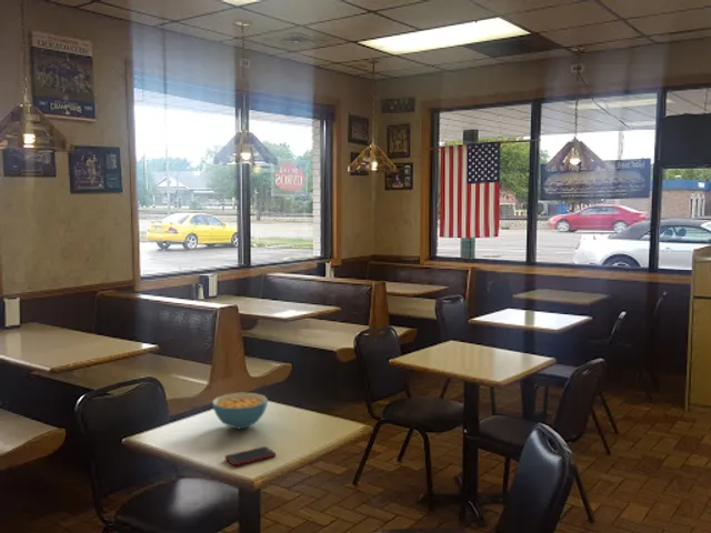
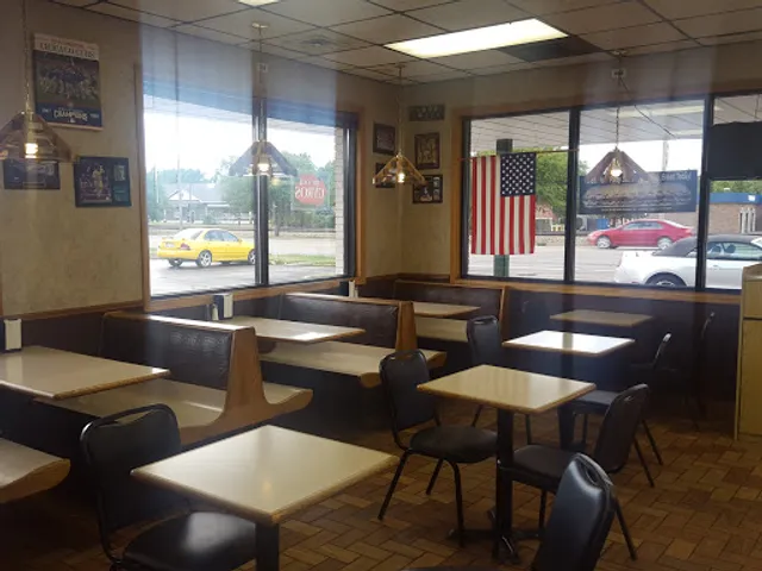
- cell phone [224,445,277,466]
- cereal bowl [211,392,269,430]
